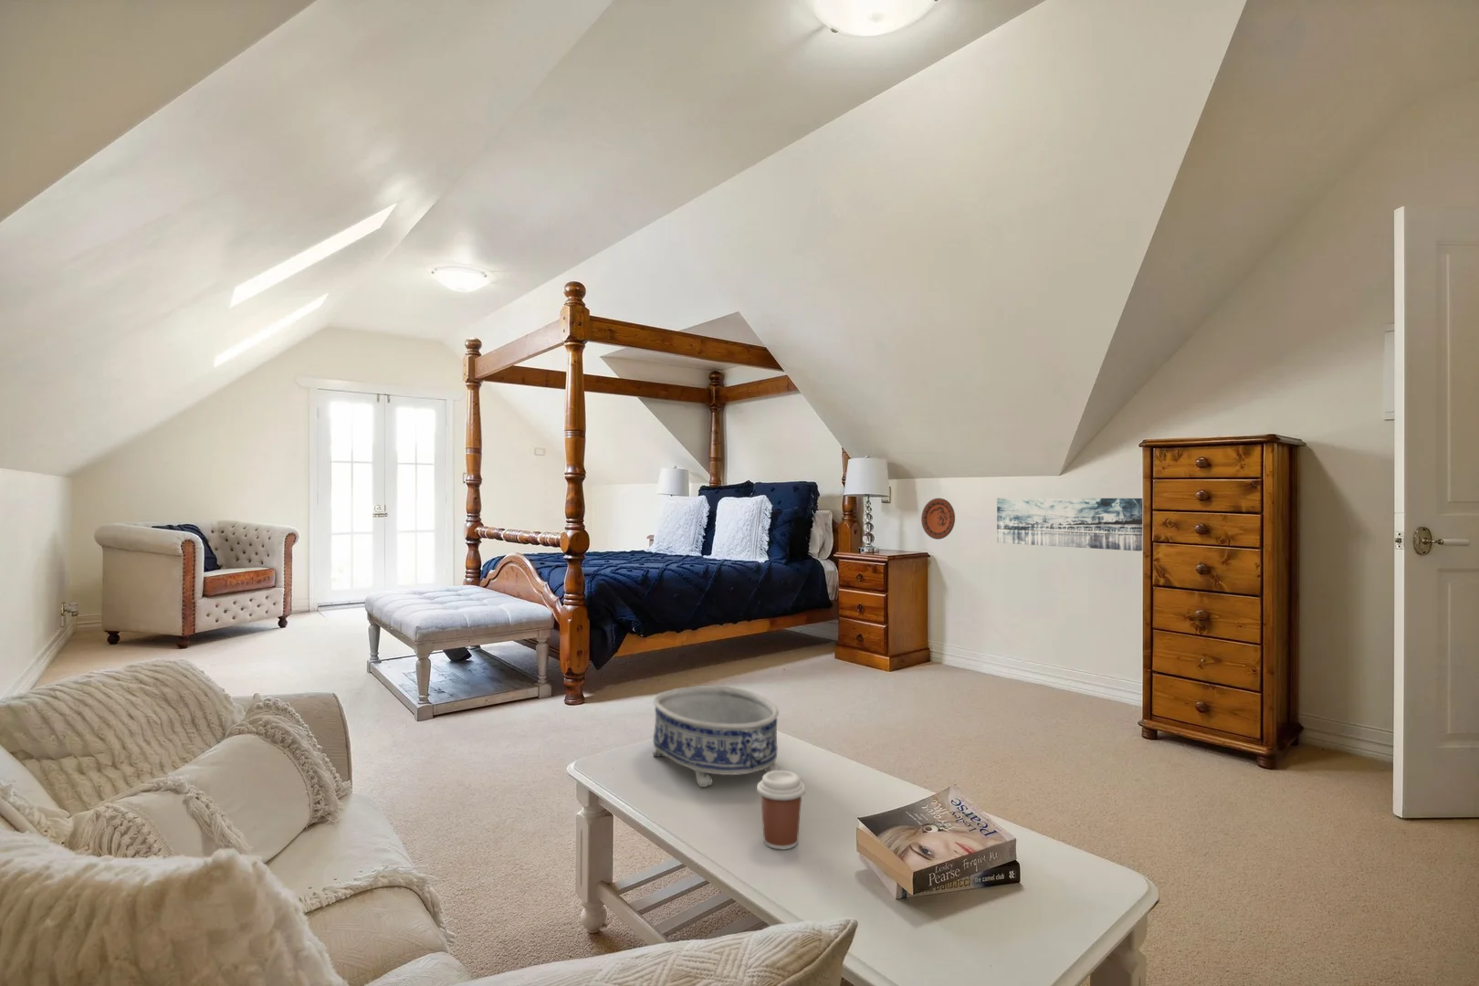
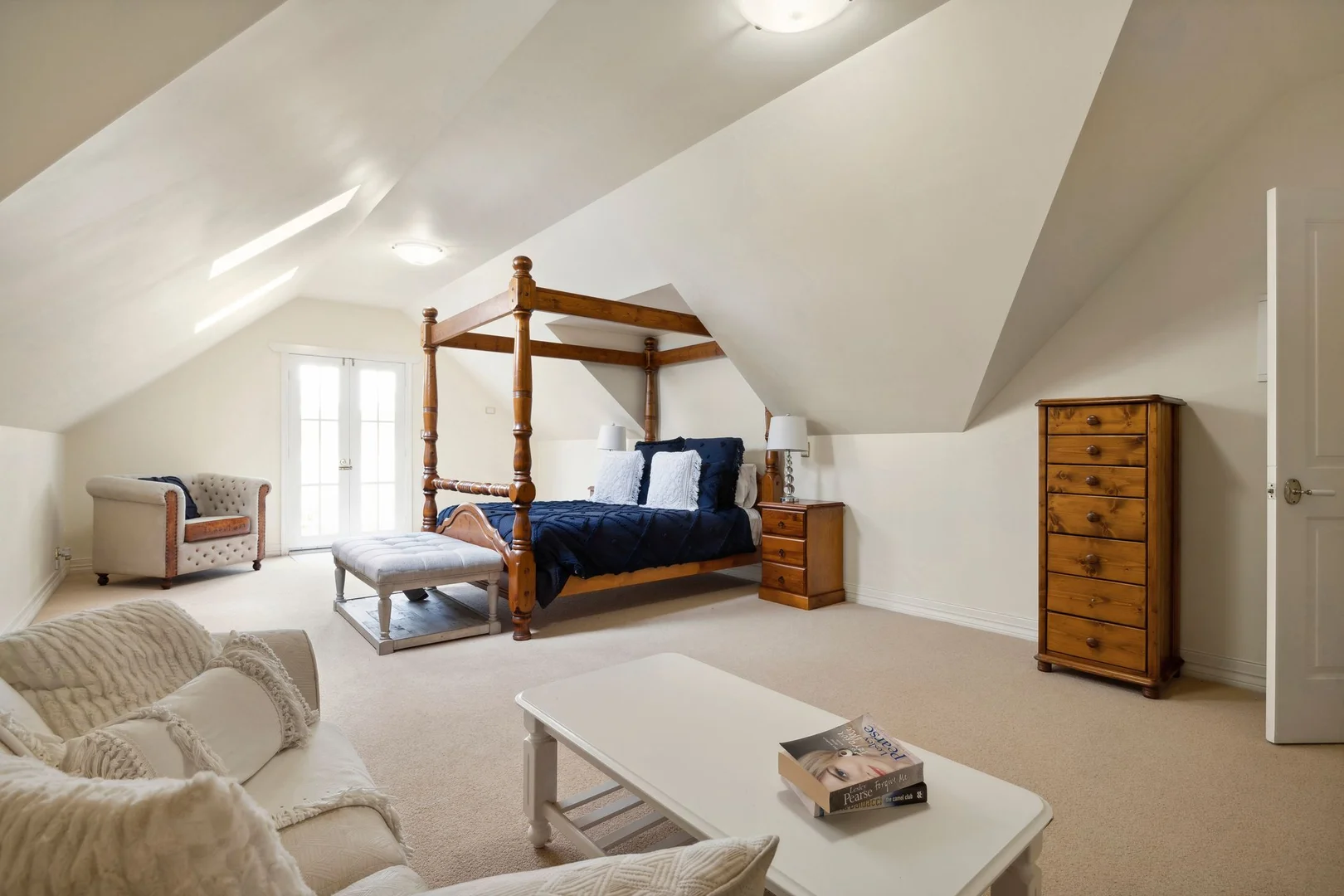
- coffee cup [756,769,807,851]
- wall art [996,496,1143,552]
- decorative bowl [651,684,780,788]
- decorative plate [920,497,956,540]
